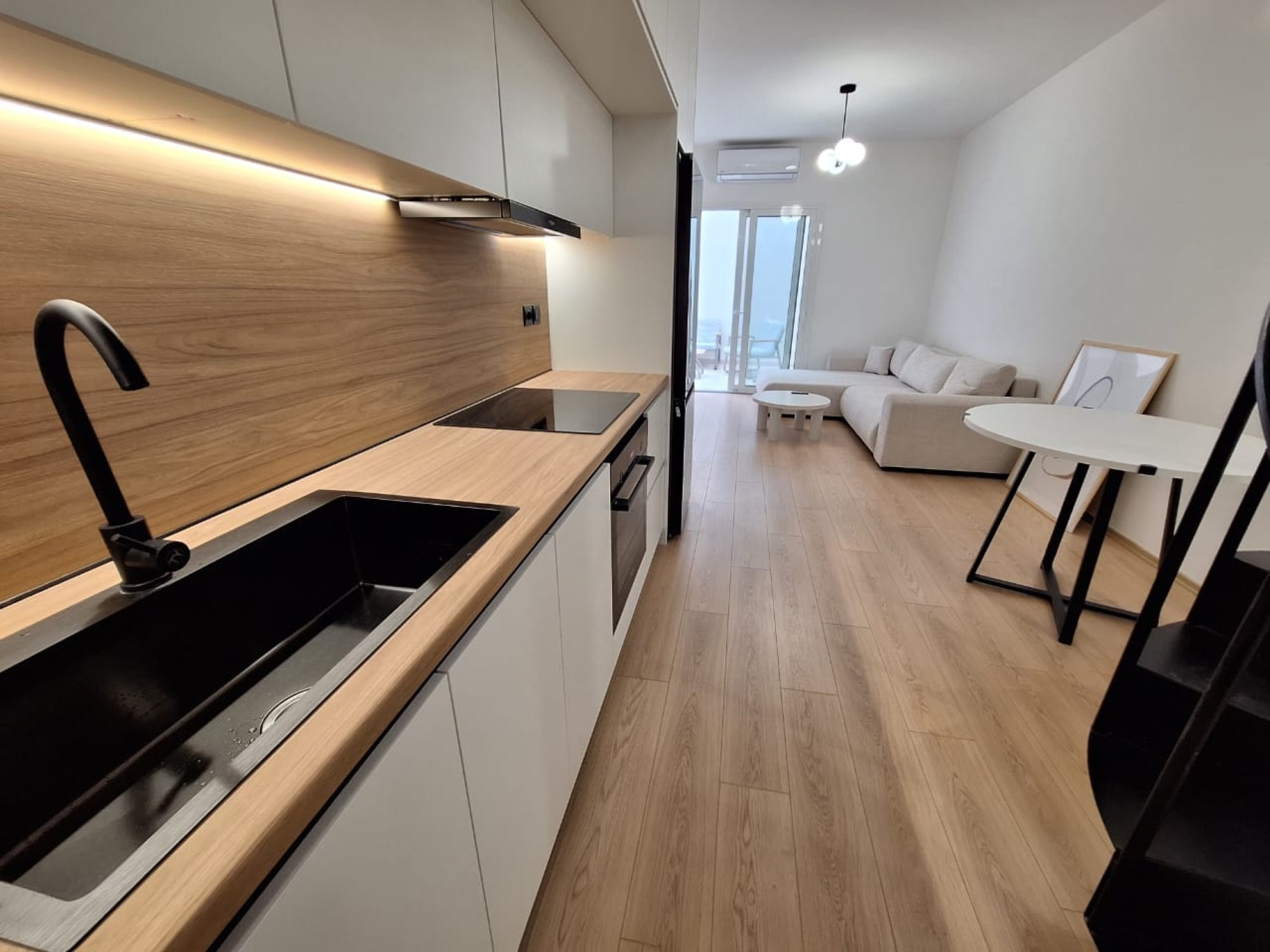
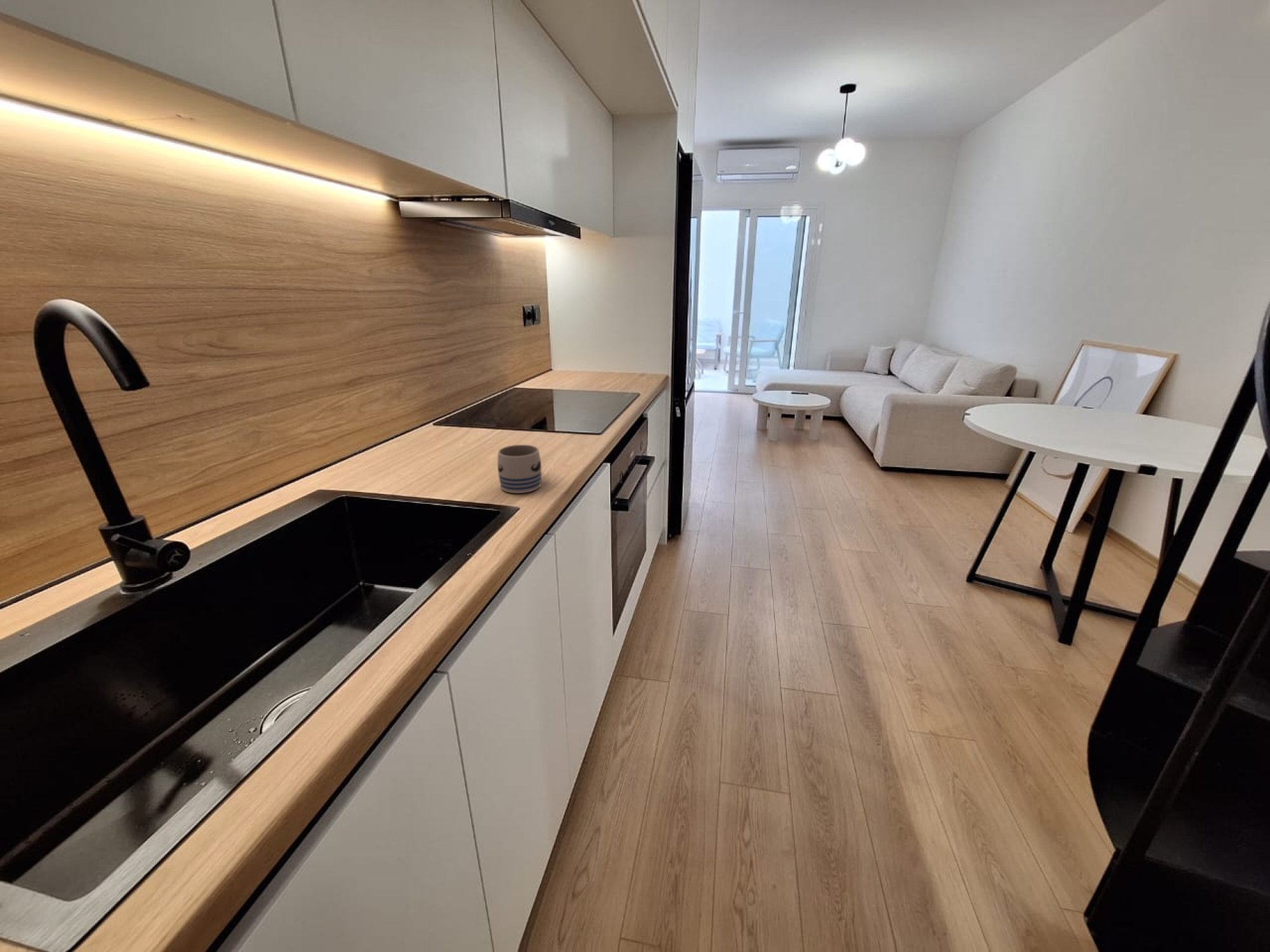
+ mug [497,444,542,494]
